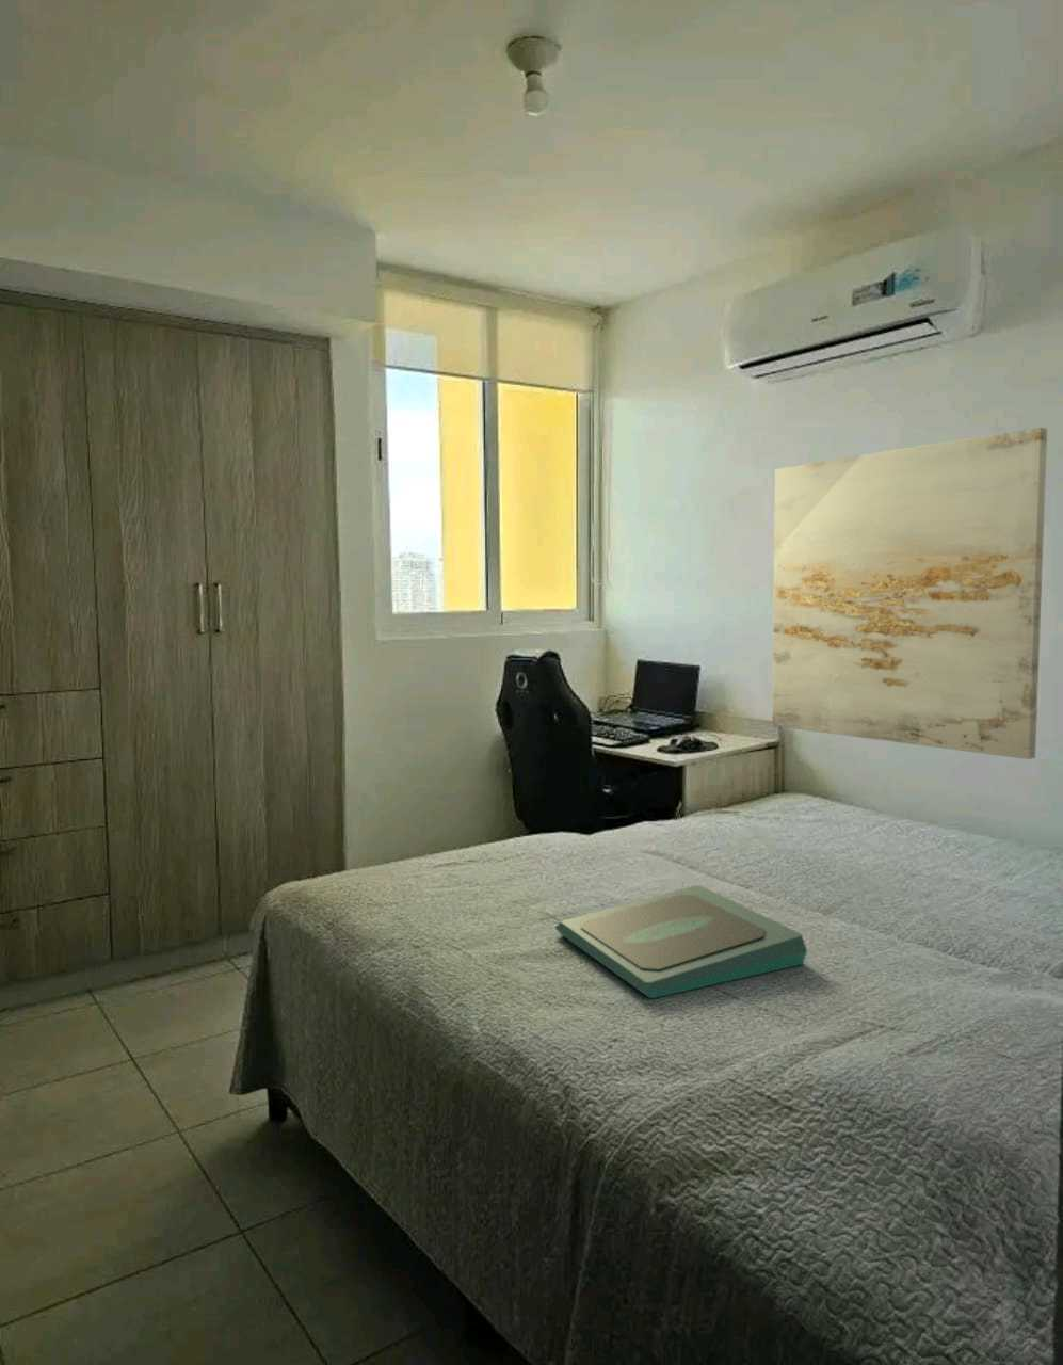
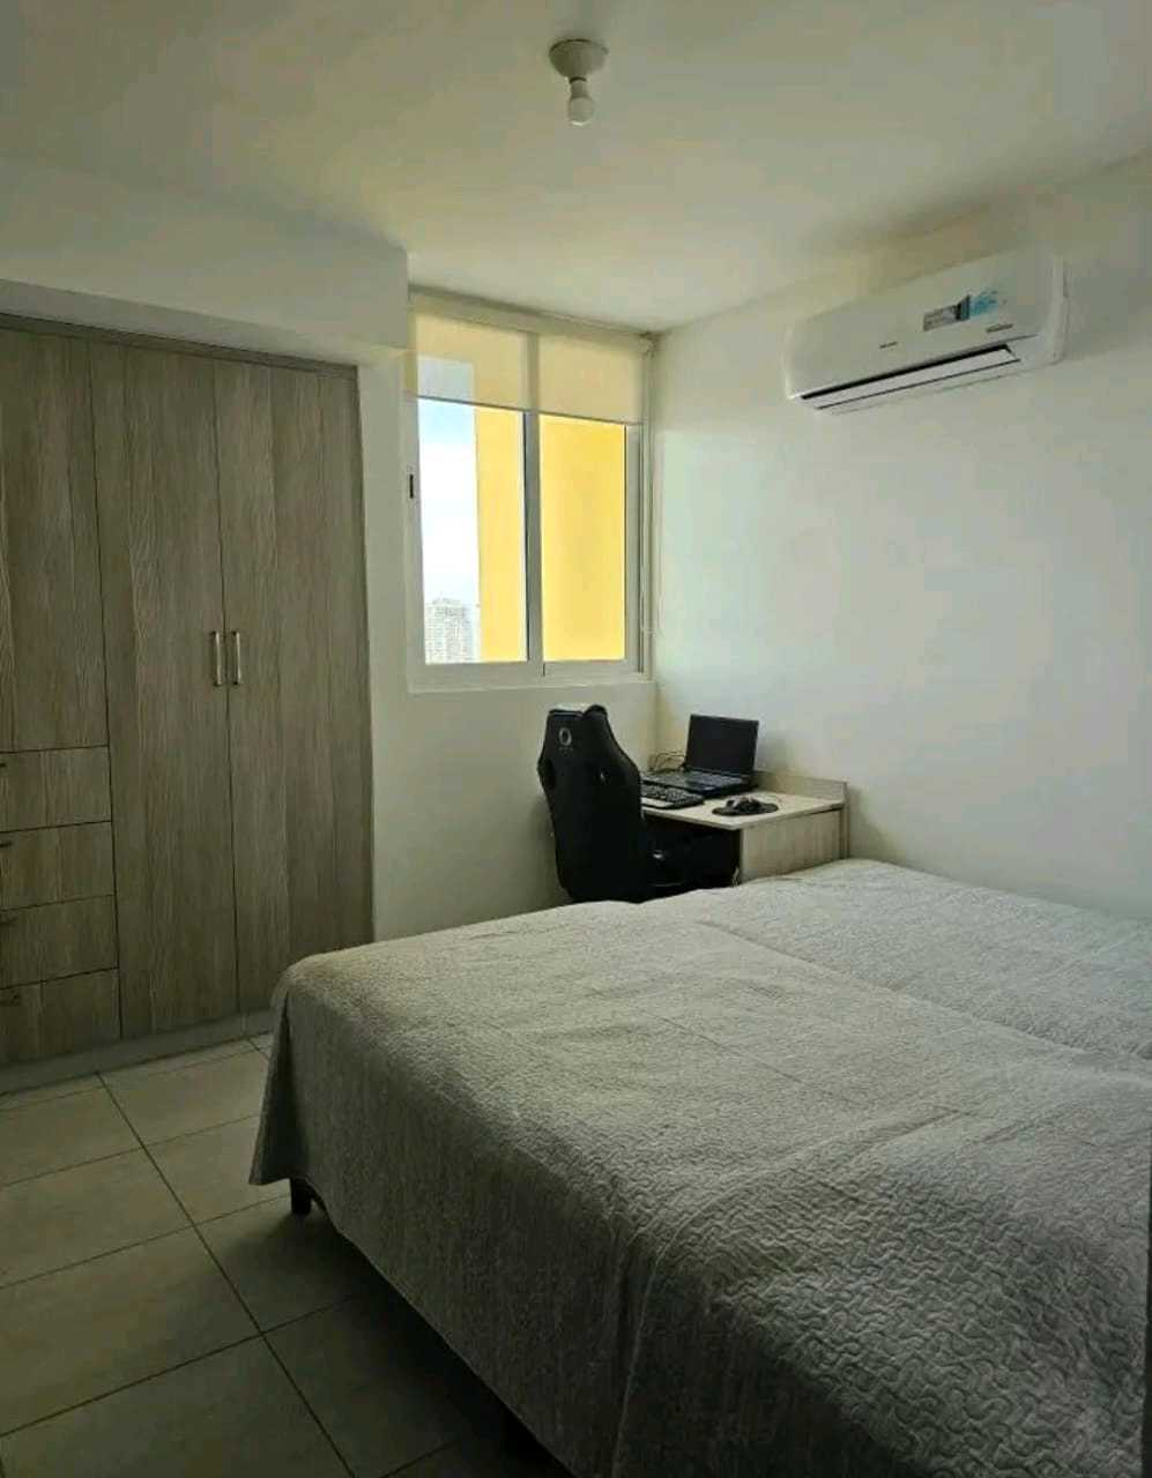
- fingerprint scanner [554,884,808,999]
- wall art [771,427,1049,760]
